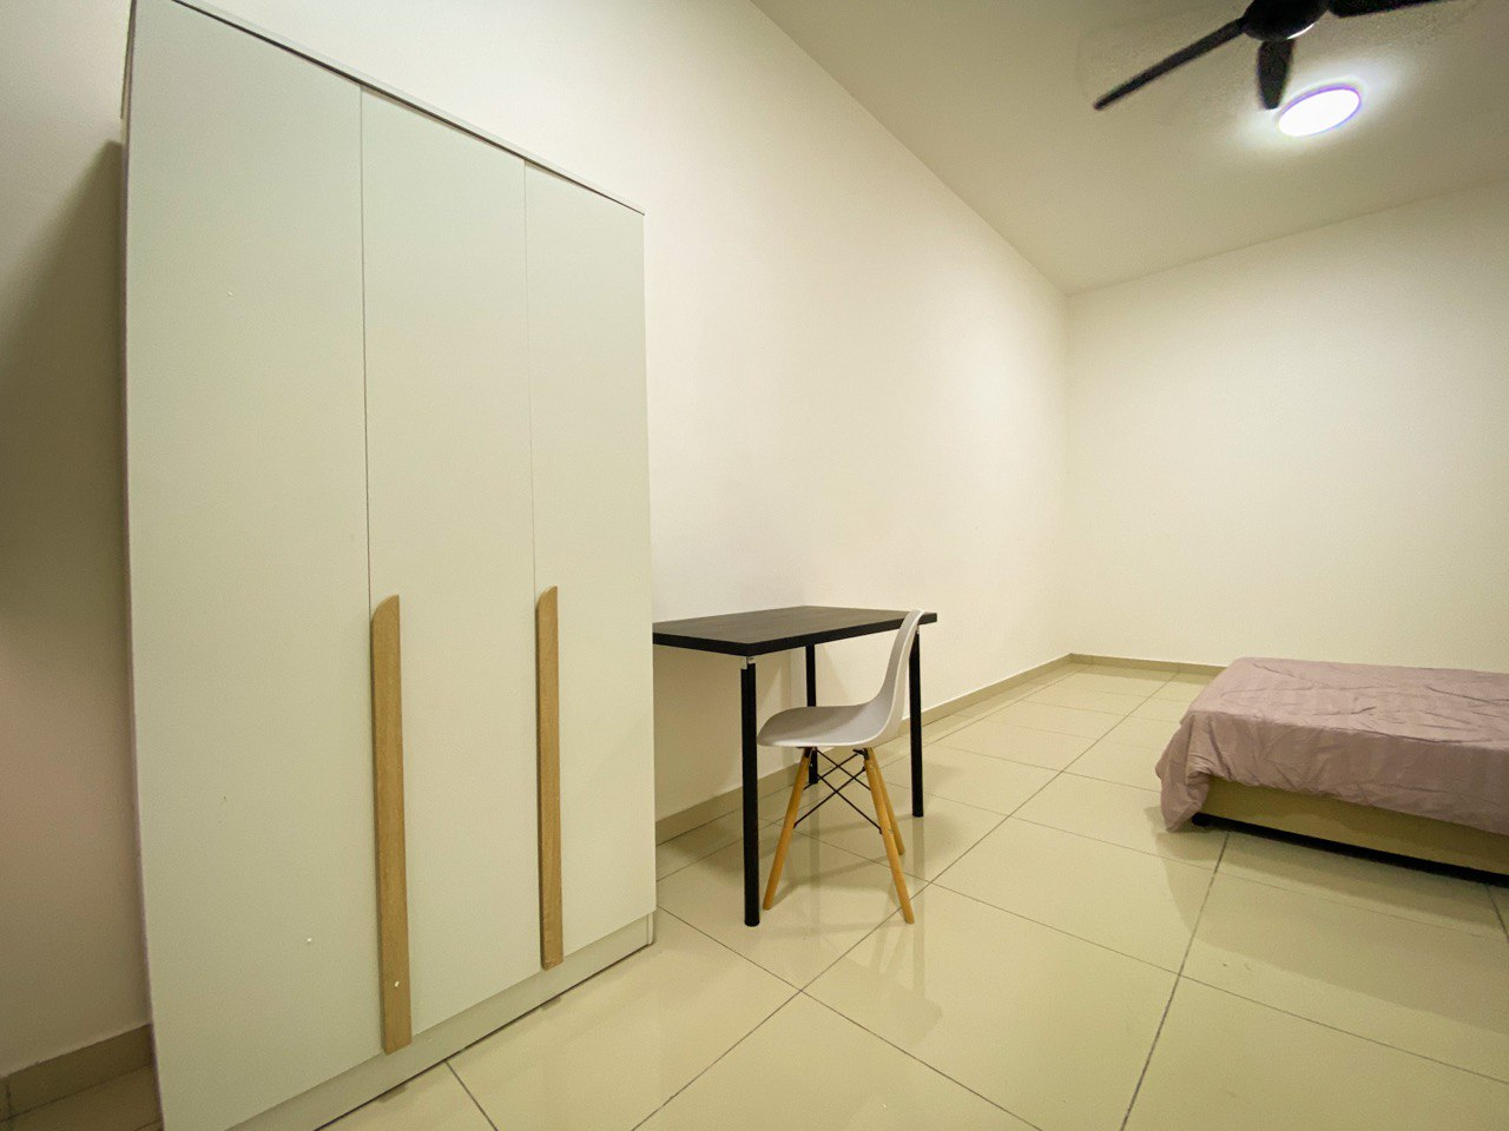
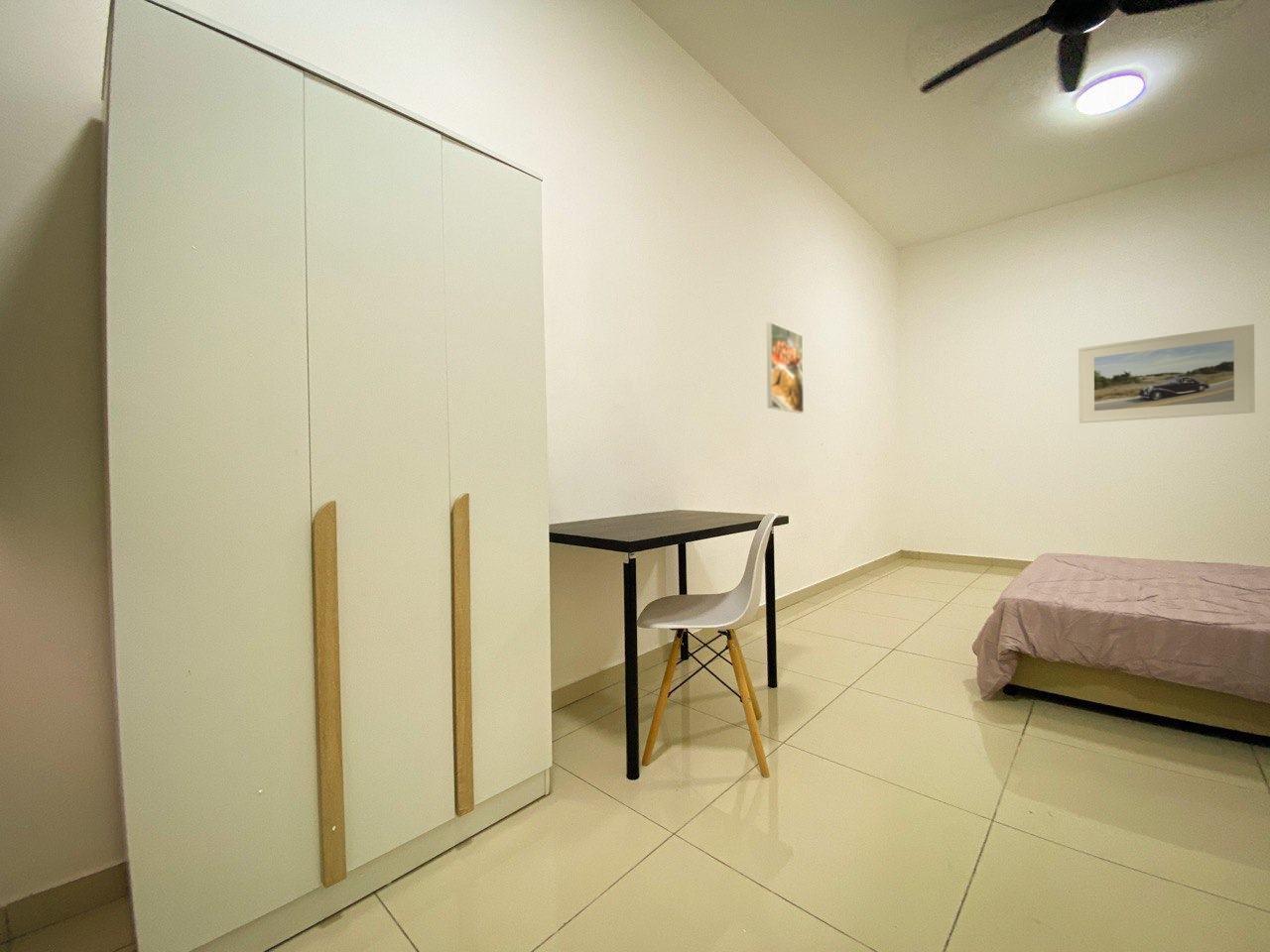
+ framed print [766,321,805,415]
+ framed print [1078,323,1256,424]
